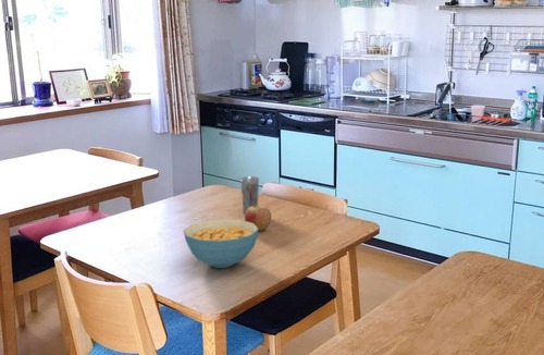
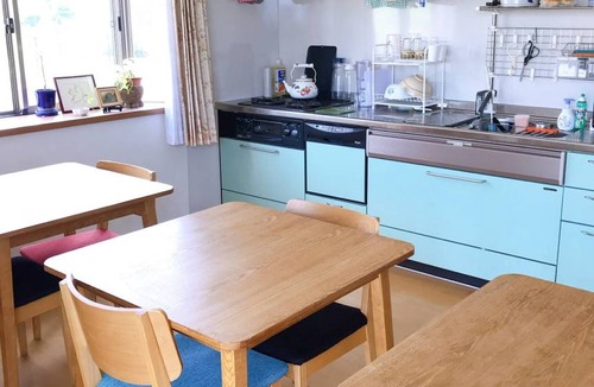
- fruit [244,204,272,232]
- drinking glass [239,175,260,215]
- cereal bowl [183,218,259,269]
